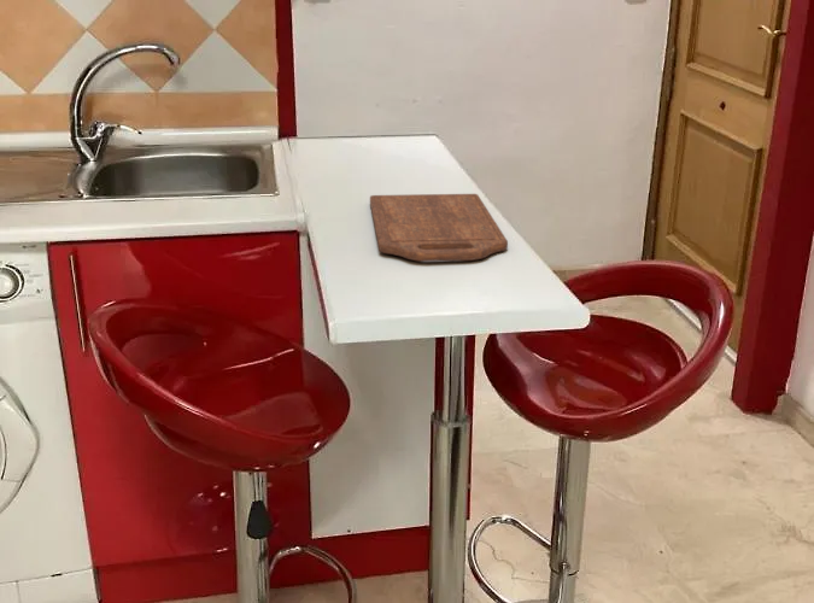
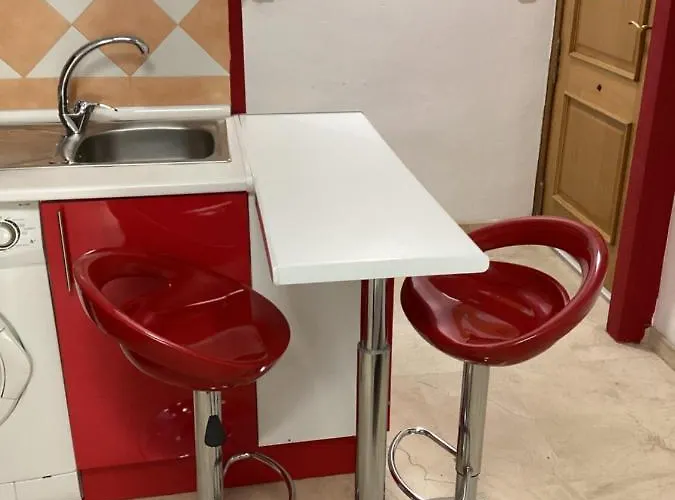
- cutting board [369,193,509,263]
